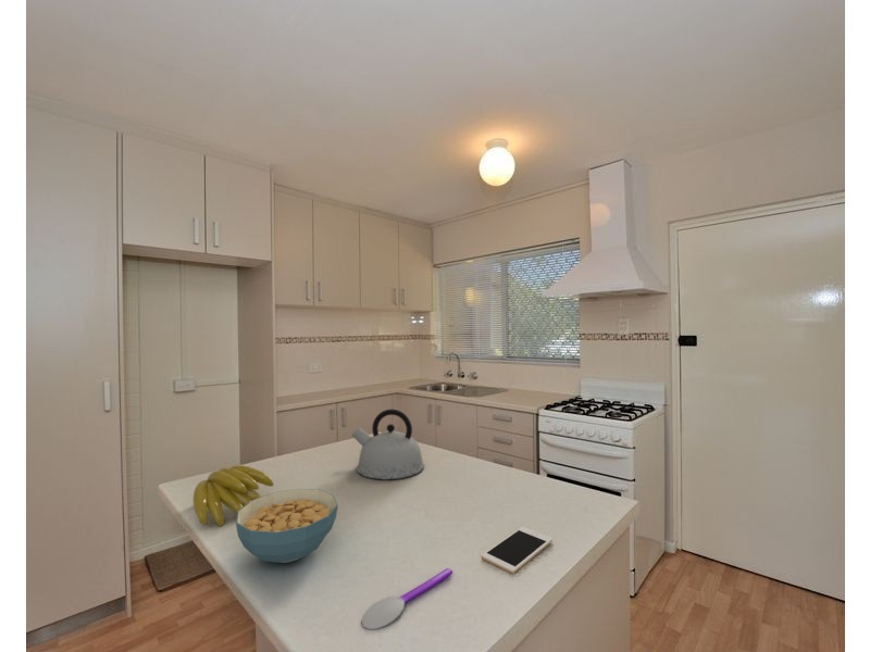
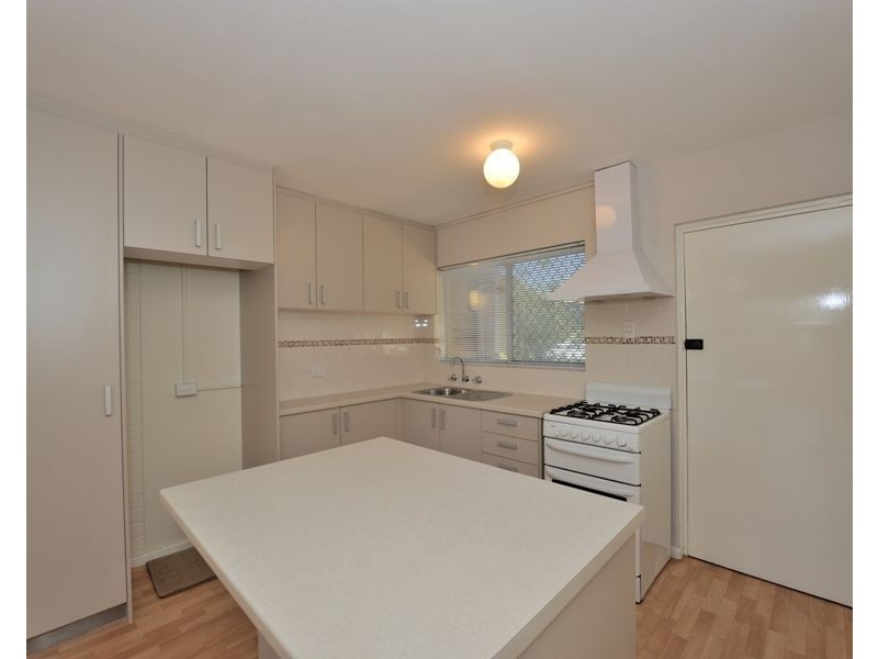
- cell phone [481,526,554,574]
- kettle [350,409,425,480]
- cereal bowl [235,488,339,564]
- banana [192,464,275,527]
- spoon [360,567,453,630]
